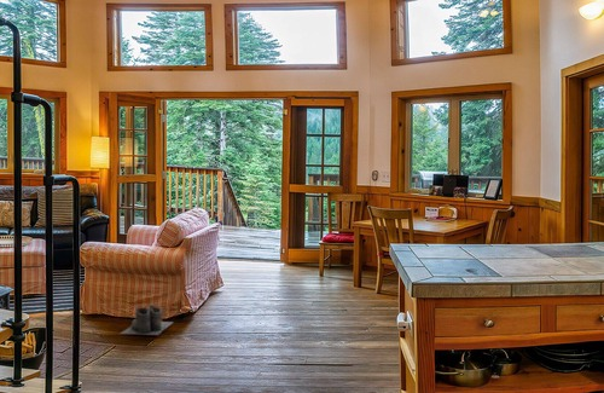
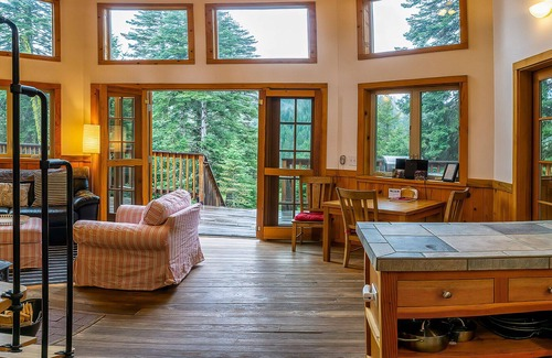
- boots [120,304,175,336]
